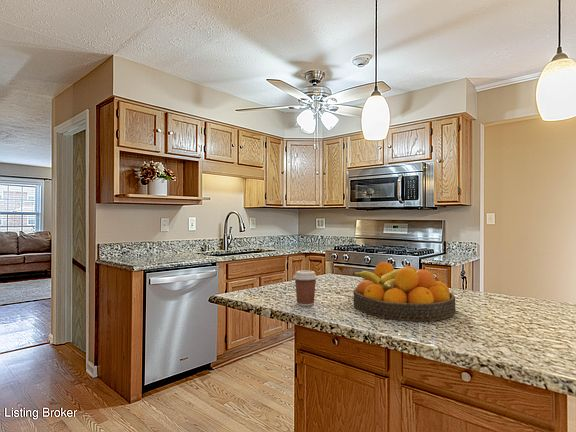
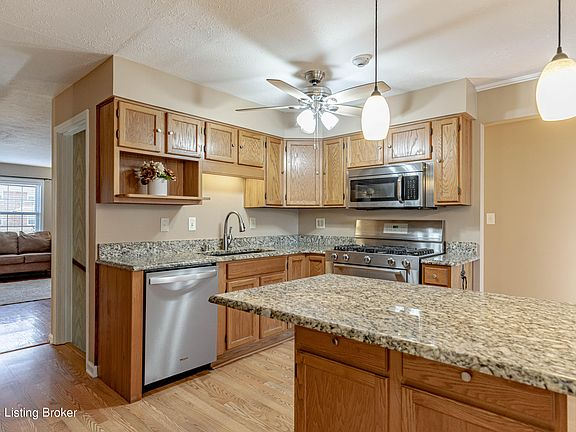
- fruit bowl [352,261,457,322]
- coffee cup [292,269,319,307]
